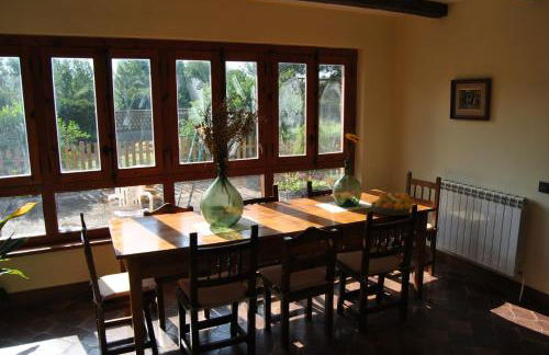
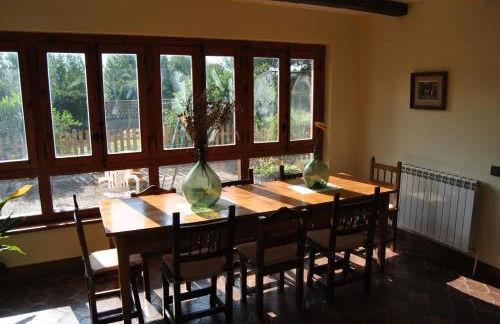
- fruit bowl [370,191,416,217]
